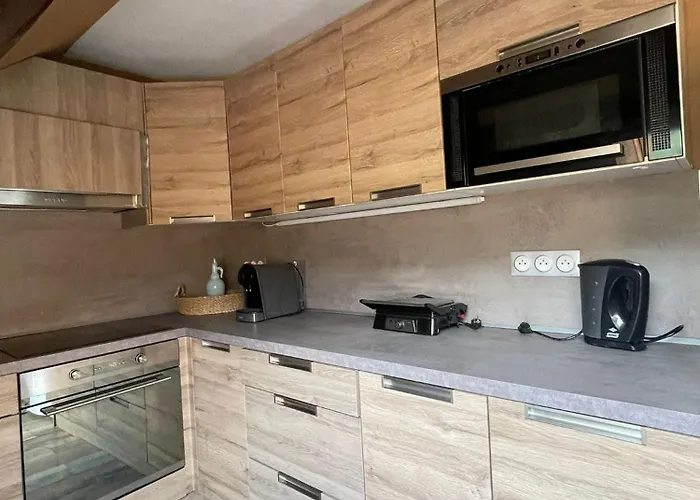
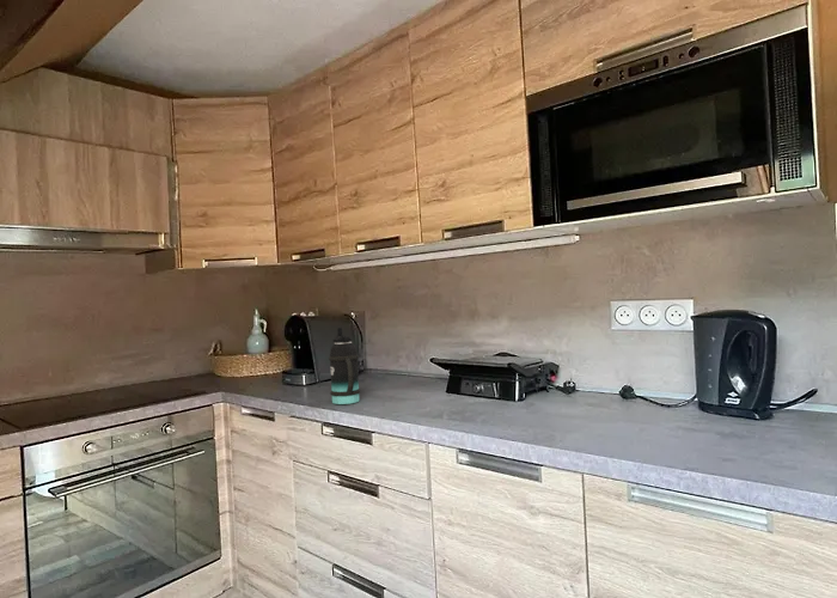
+ bottle [328,327,361,405]
